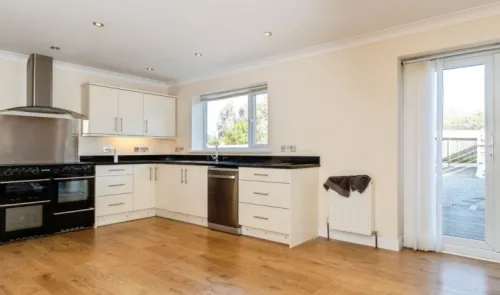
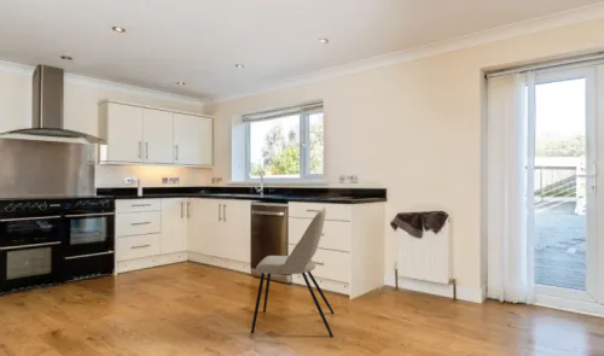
+ dining chair [250,206,336,338]
